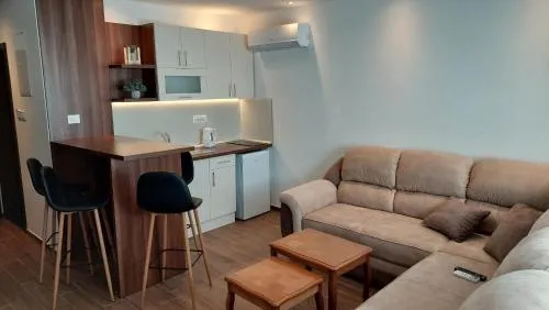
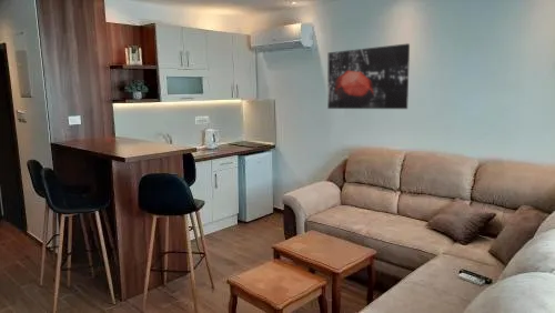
+ wall art [326,42,411,110]
